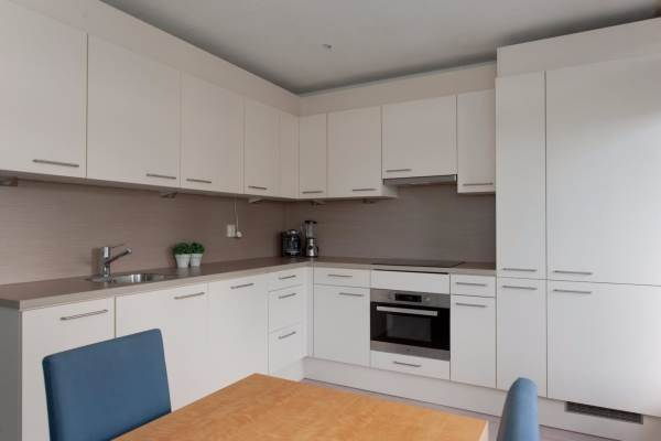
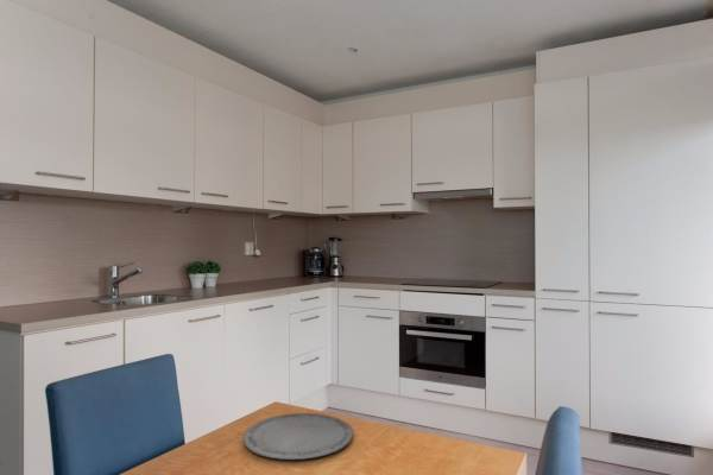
+ plate [242,412,354,461]
